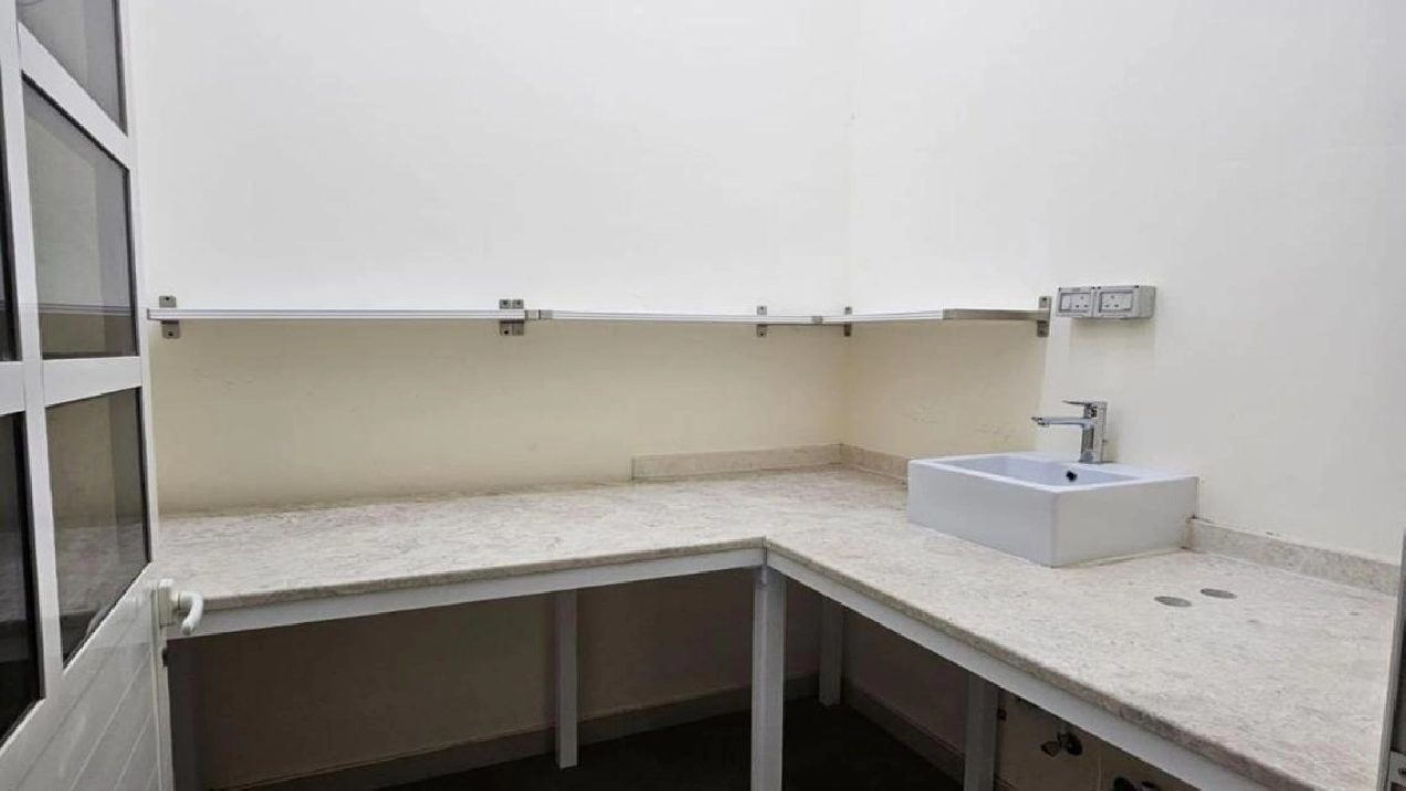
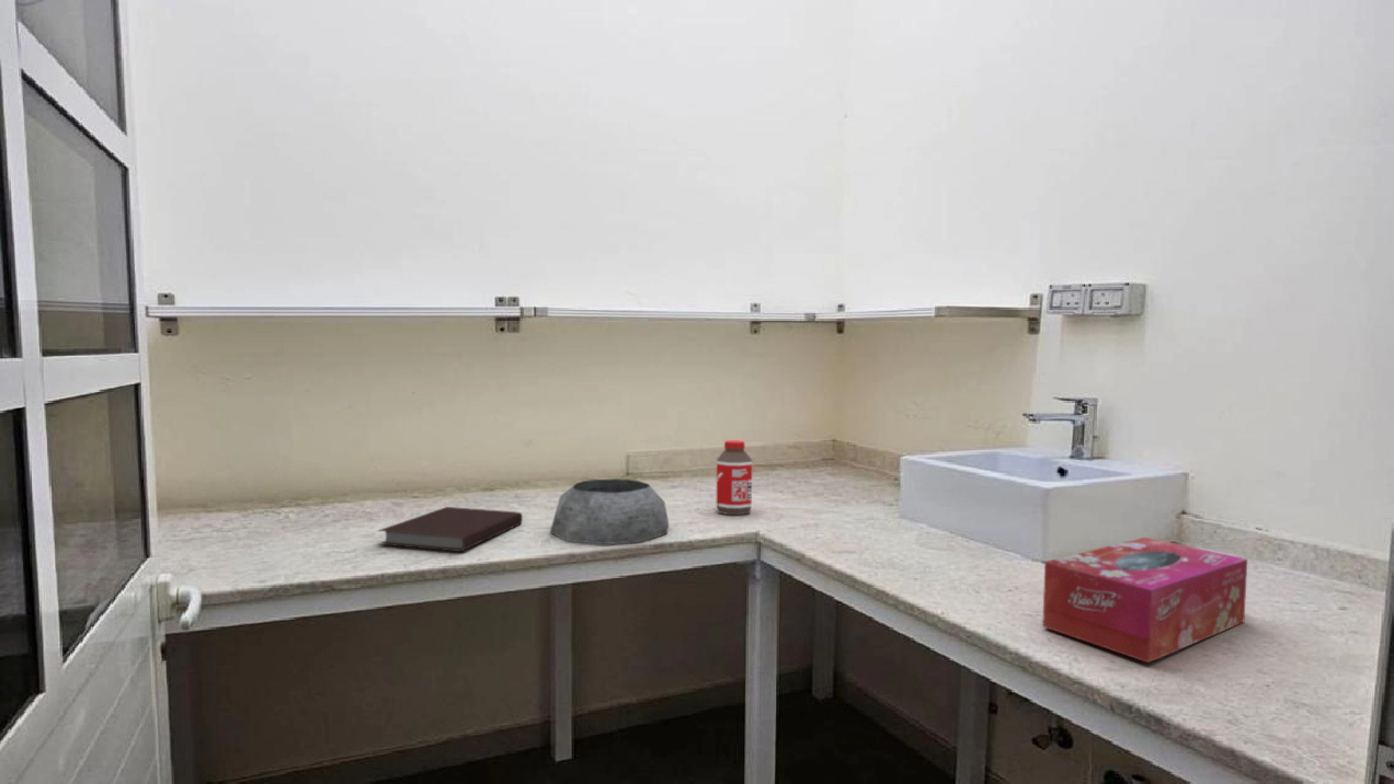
+ plant pot [549,477,670,545]
+ bottle [716,439,753,516]
+ notebook [377,506,524,553]
+ tissue box [1041,537,1248,664]
